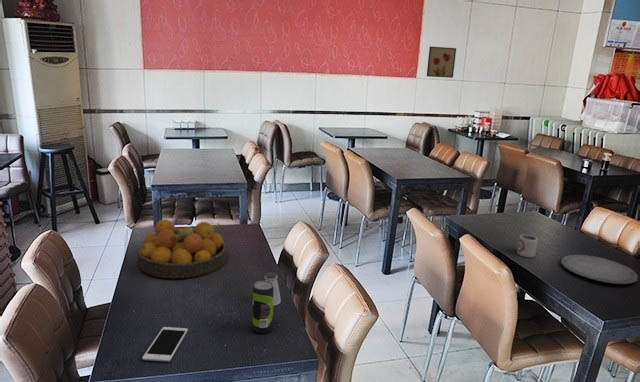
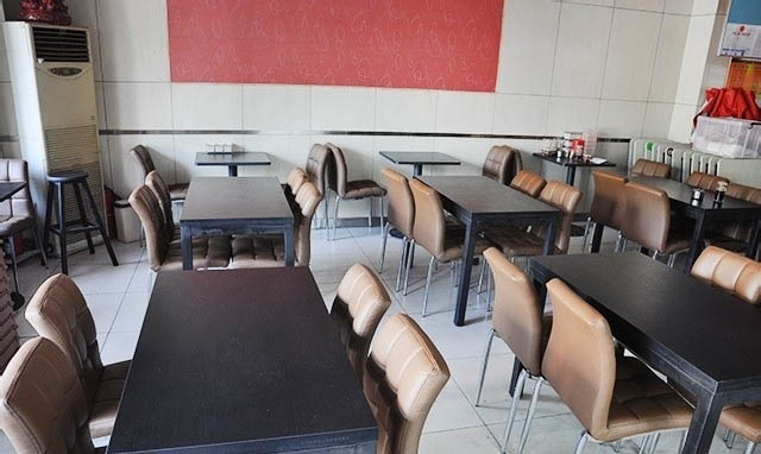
- cell phone [141,326,189,363]
- wall art [426,46,457,79]
- saltshaker [264,271,282,307]
- fruit bowl [136,218,228,279]
- beverage can [251,280,274,334]
- plate [560,254,639,285]
- cup [516,233,539,259]
